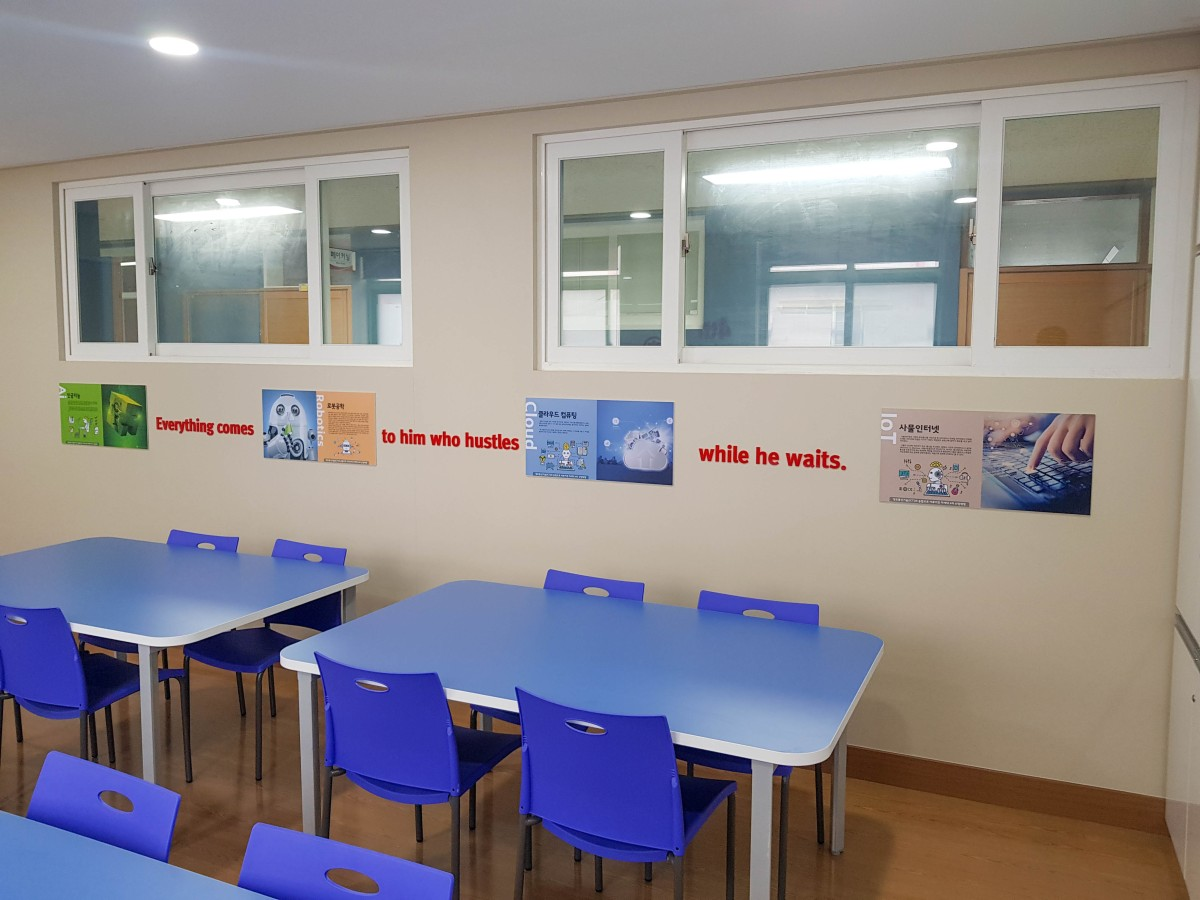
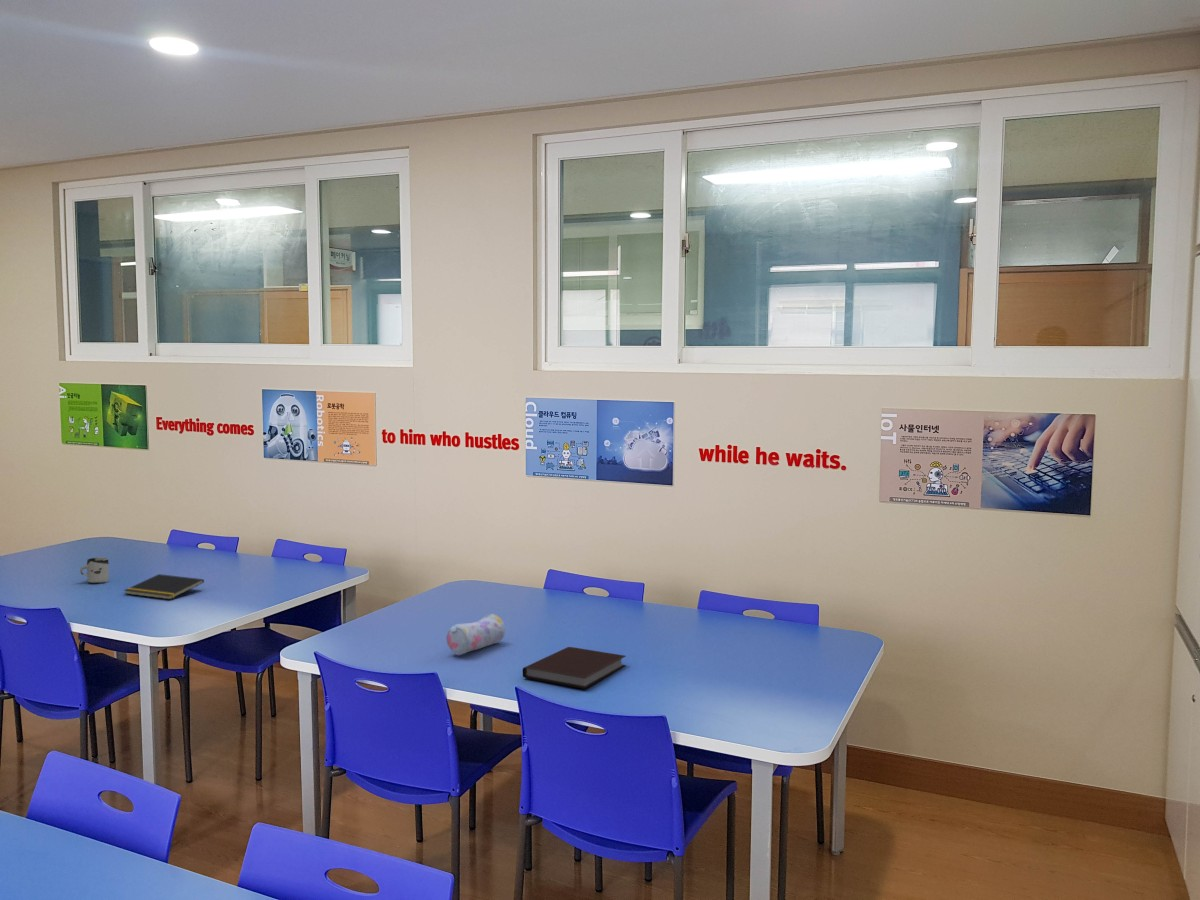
+ notebook [522,646,627,690]
+ pencil case [445,613,506,656]
+ notepad [123,573,205,600]
+ cup [79,557,110,585]
